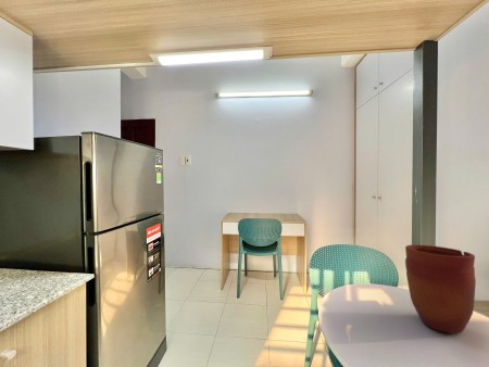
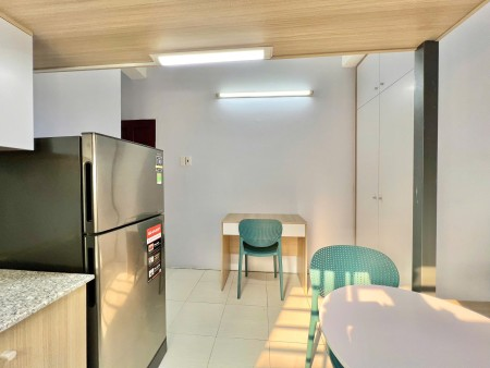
- vase [404,243,477,334]
